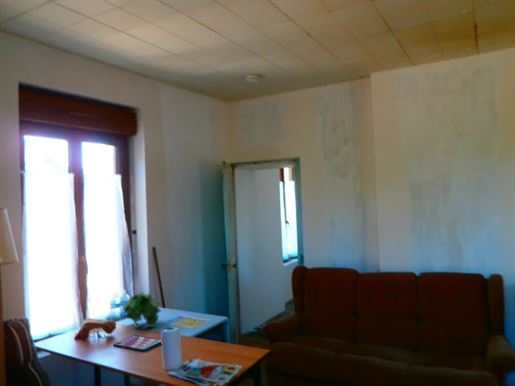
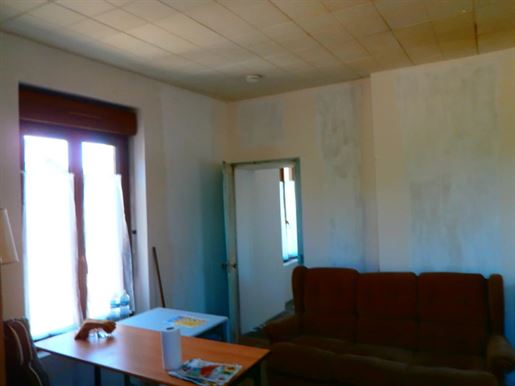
- video game case [113,334,162,352]
- plant [120,291,162,329]
